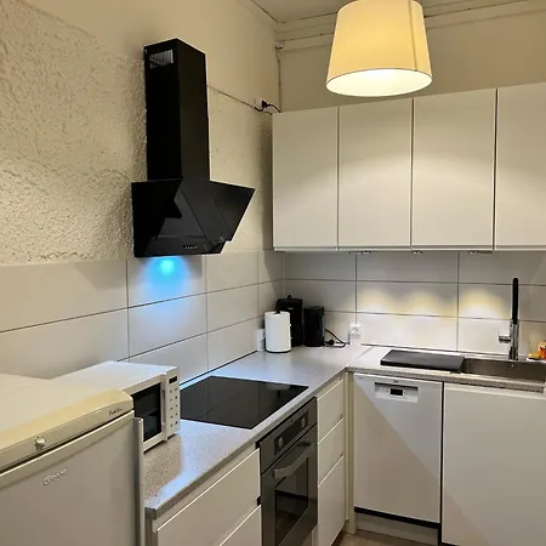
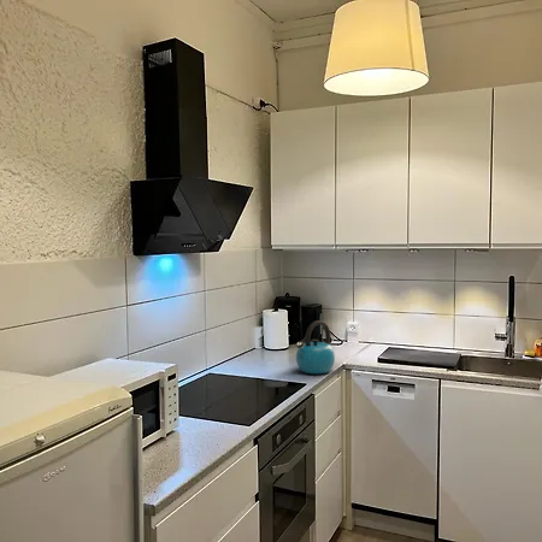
+ kettle [295,319,336,375]
